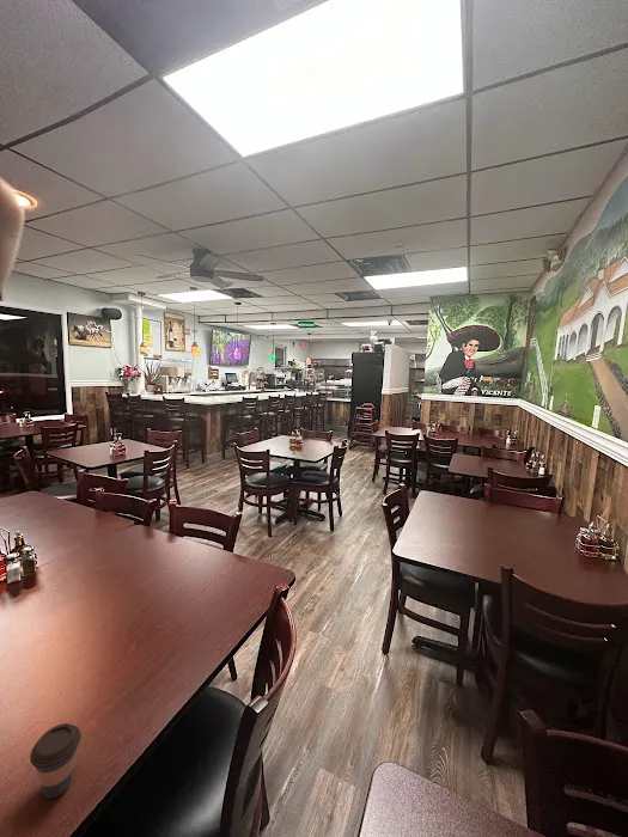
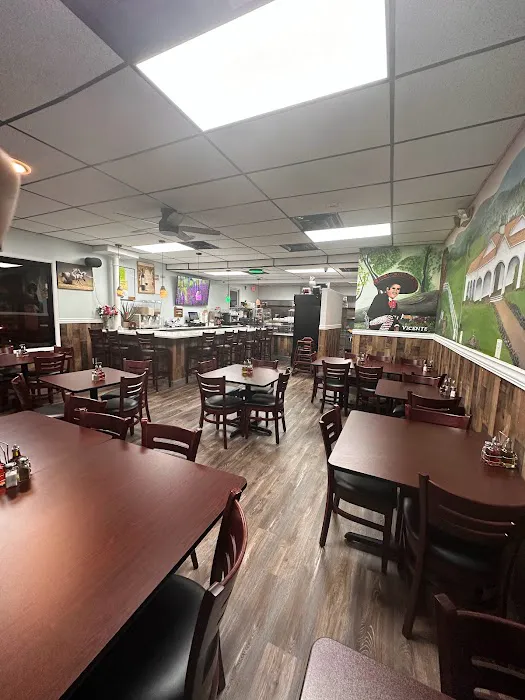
- coffee cup [29,722,83,800]
